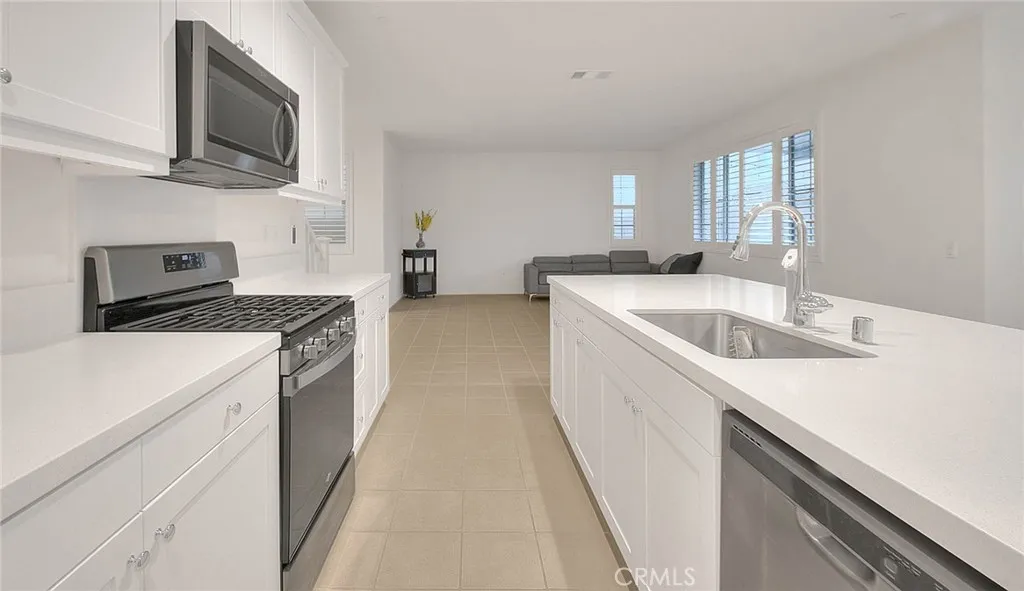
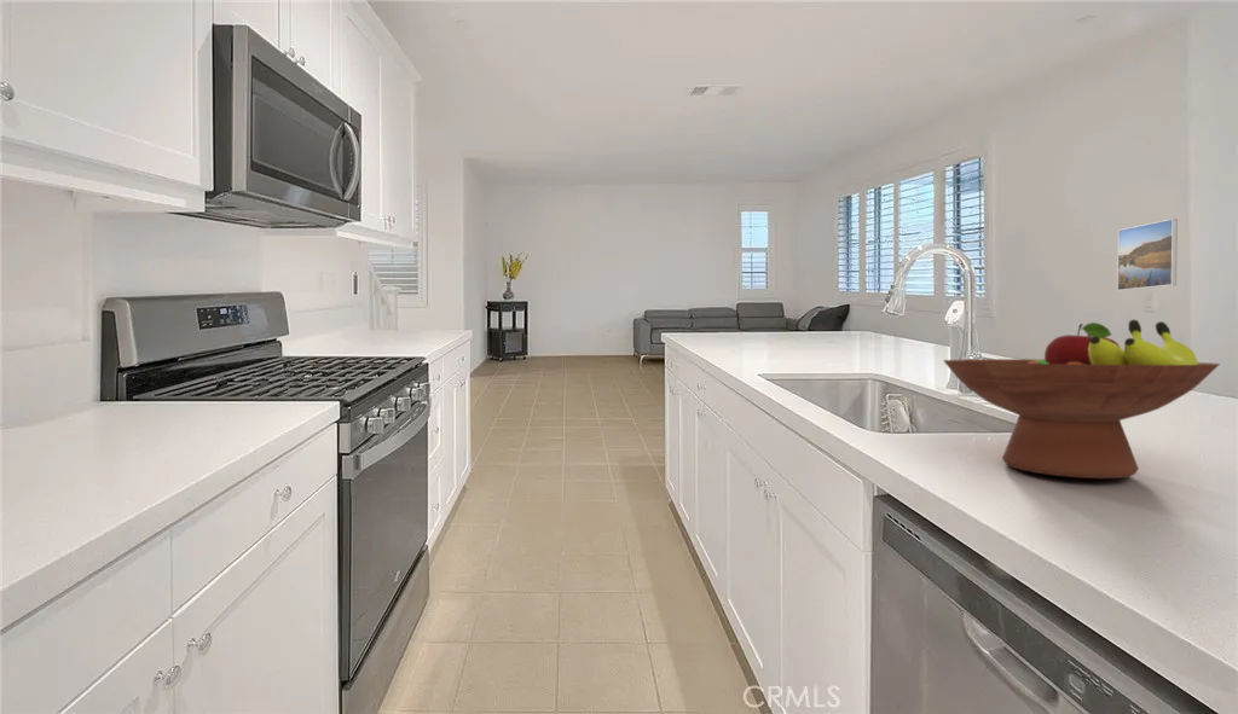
+ fruit bowl [942,319,1221,480]
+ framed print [1116,217,1179,291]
